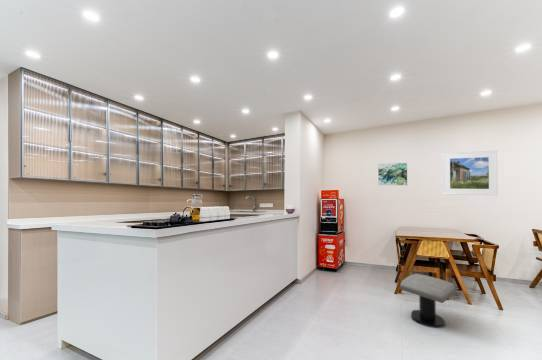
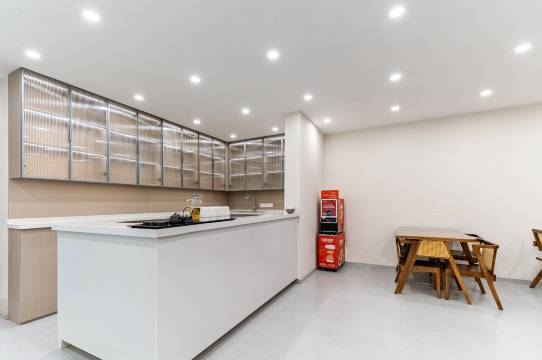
- stool [398,273,458,329]
- wall art [377,162,408,186]
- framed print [441,149,499,197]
